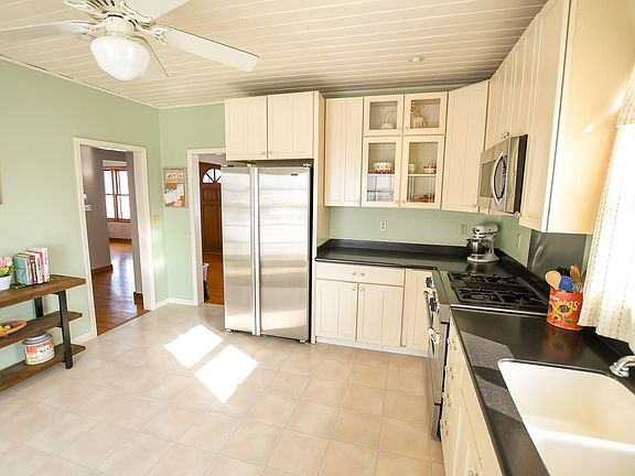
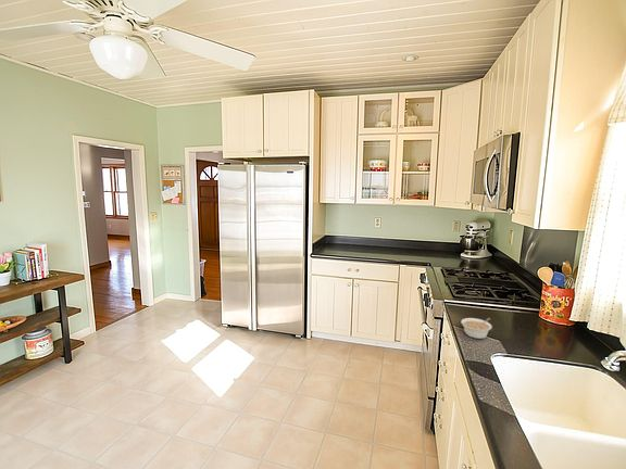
+ legume [460,317,493,340]
